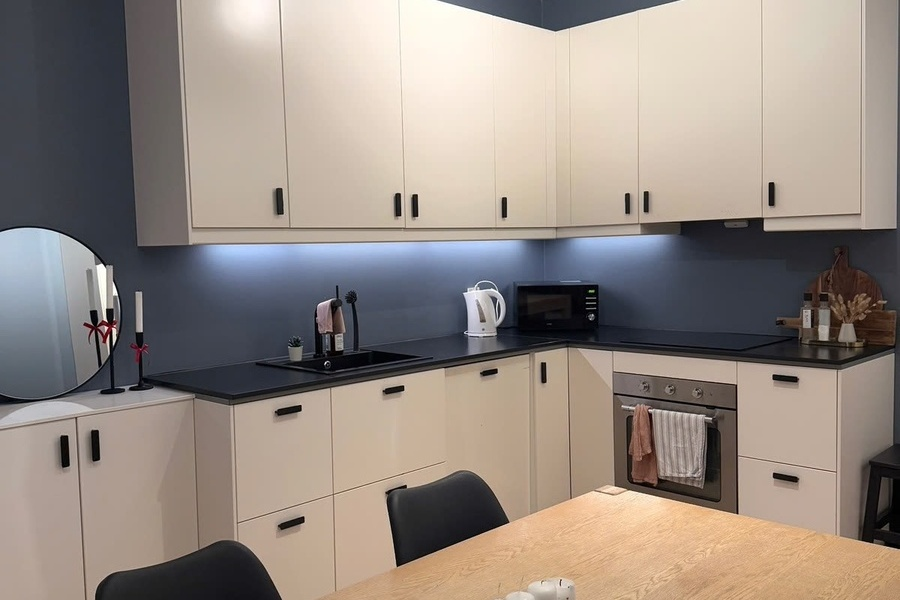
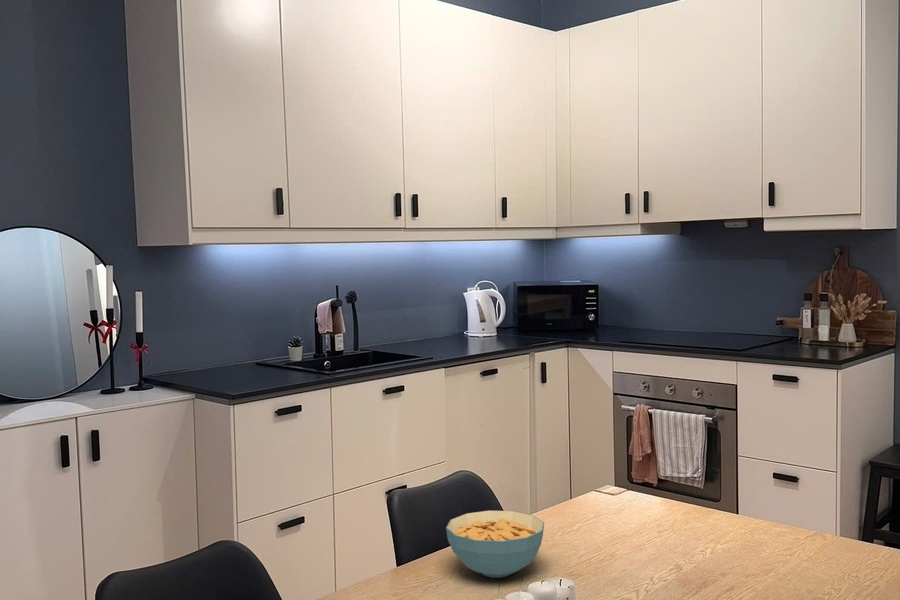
+ cereal bowl [445,510,545,579]
